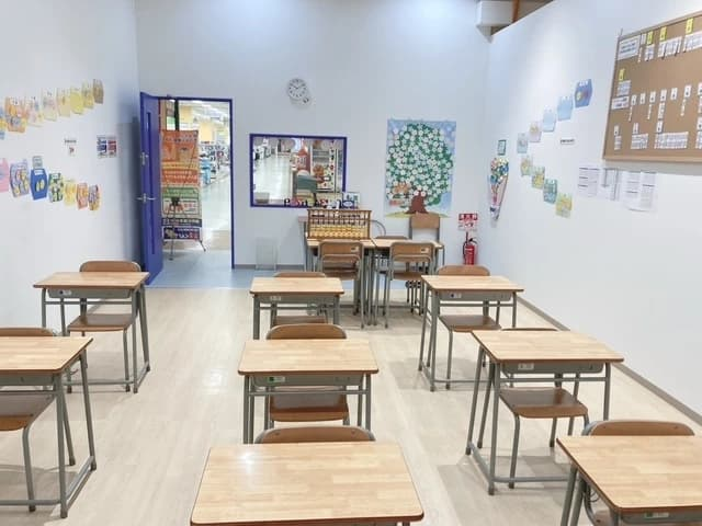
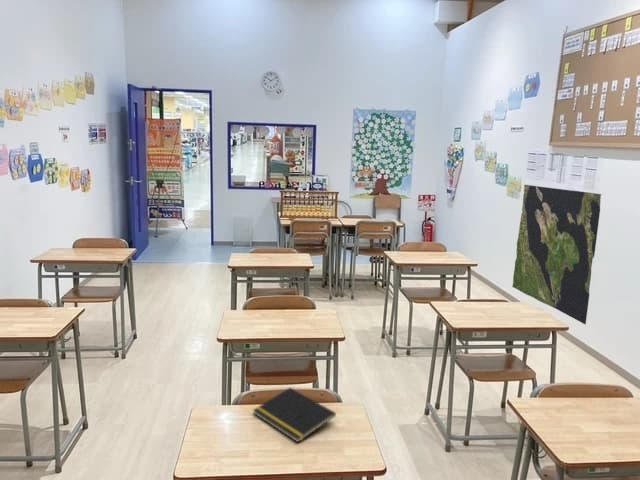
+ world map [511,184,603,326]
+ notepad [252,387,337,443]
